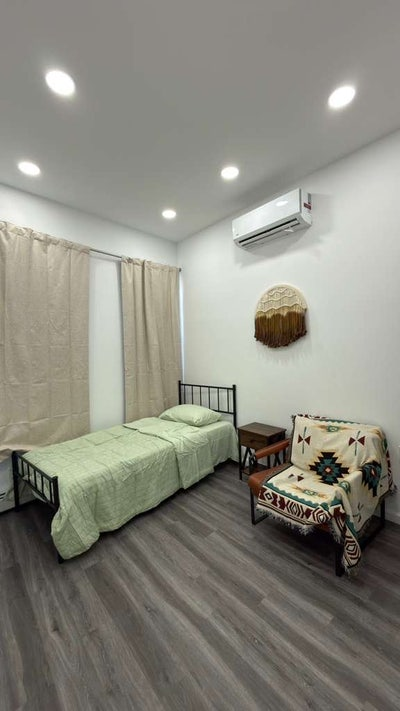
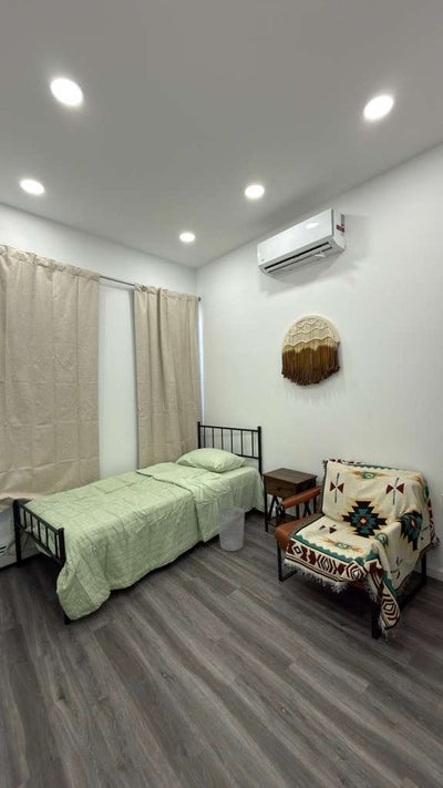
+ wastebasket [216,505,246,552]
